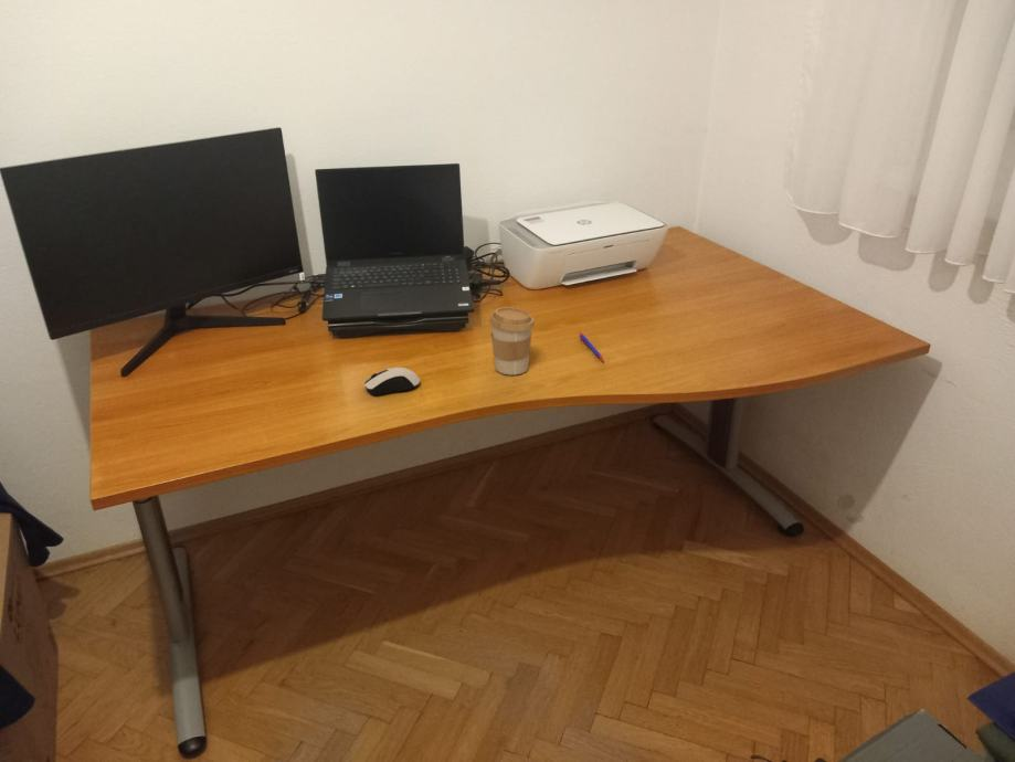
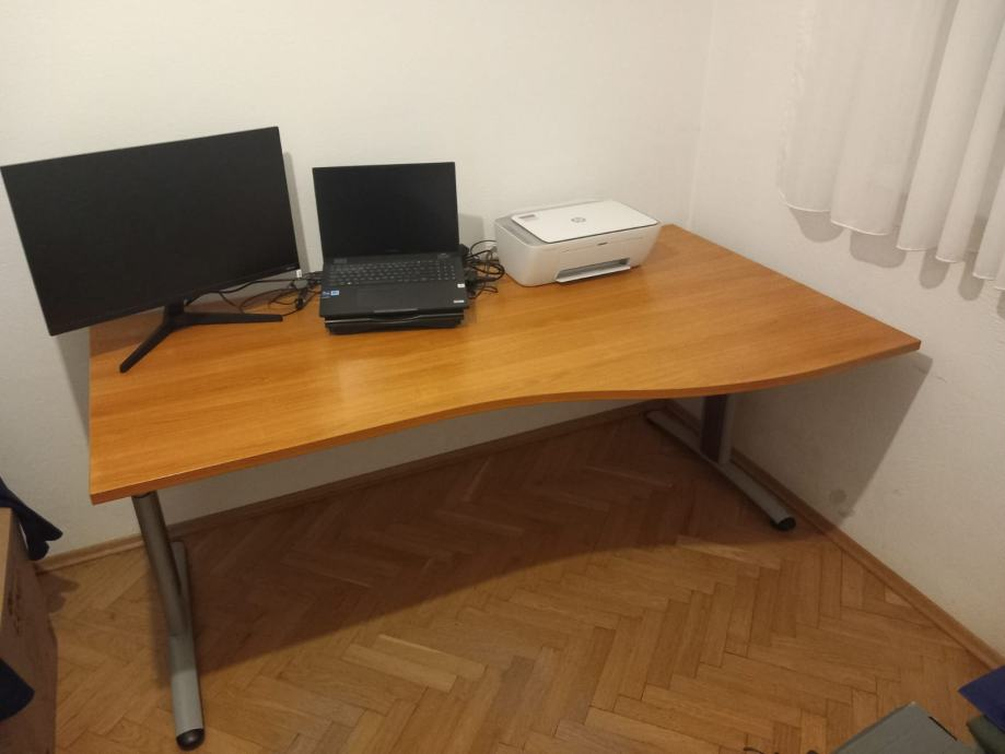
- computer mouse [362,367,421,396]
- coffee cup [488,306,536,375]
- pen [578,331,605,362]
